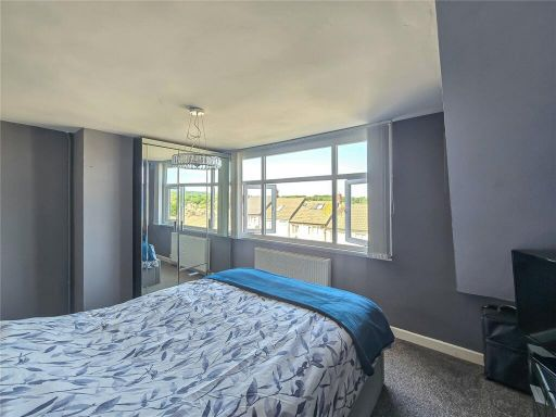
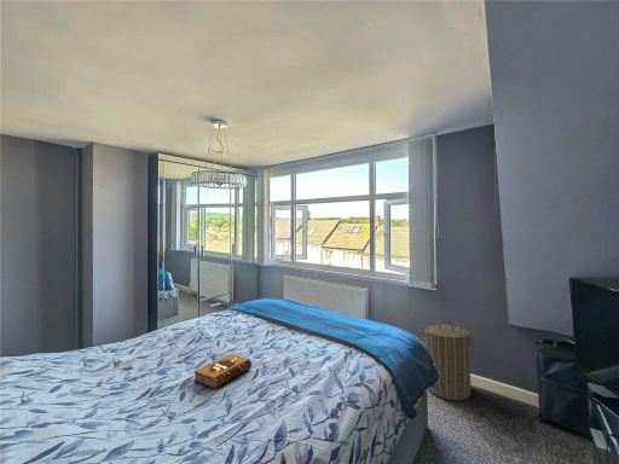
+ laundry hamper [420,320,476,401]
+ hardback book [193,353,253,390]
